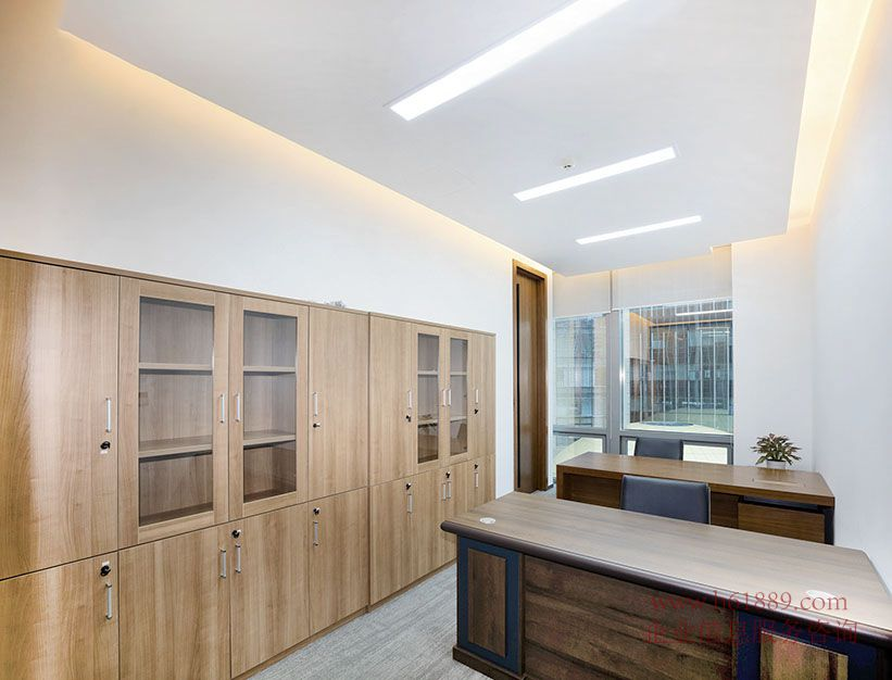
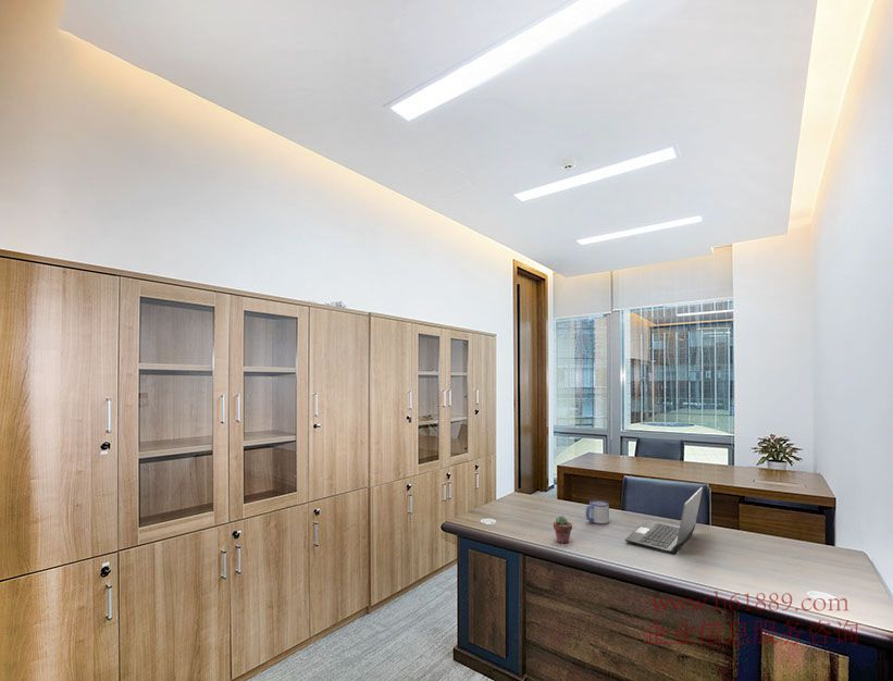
+ mug [585,499,610,525]
+ laptop computer [624,486,704,556]
+ potted succulent [553,515,573,545]
